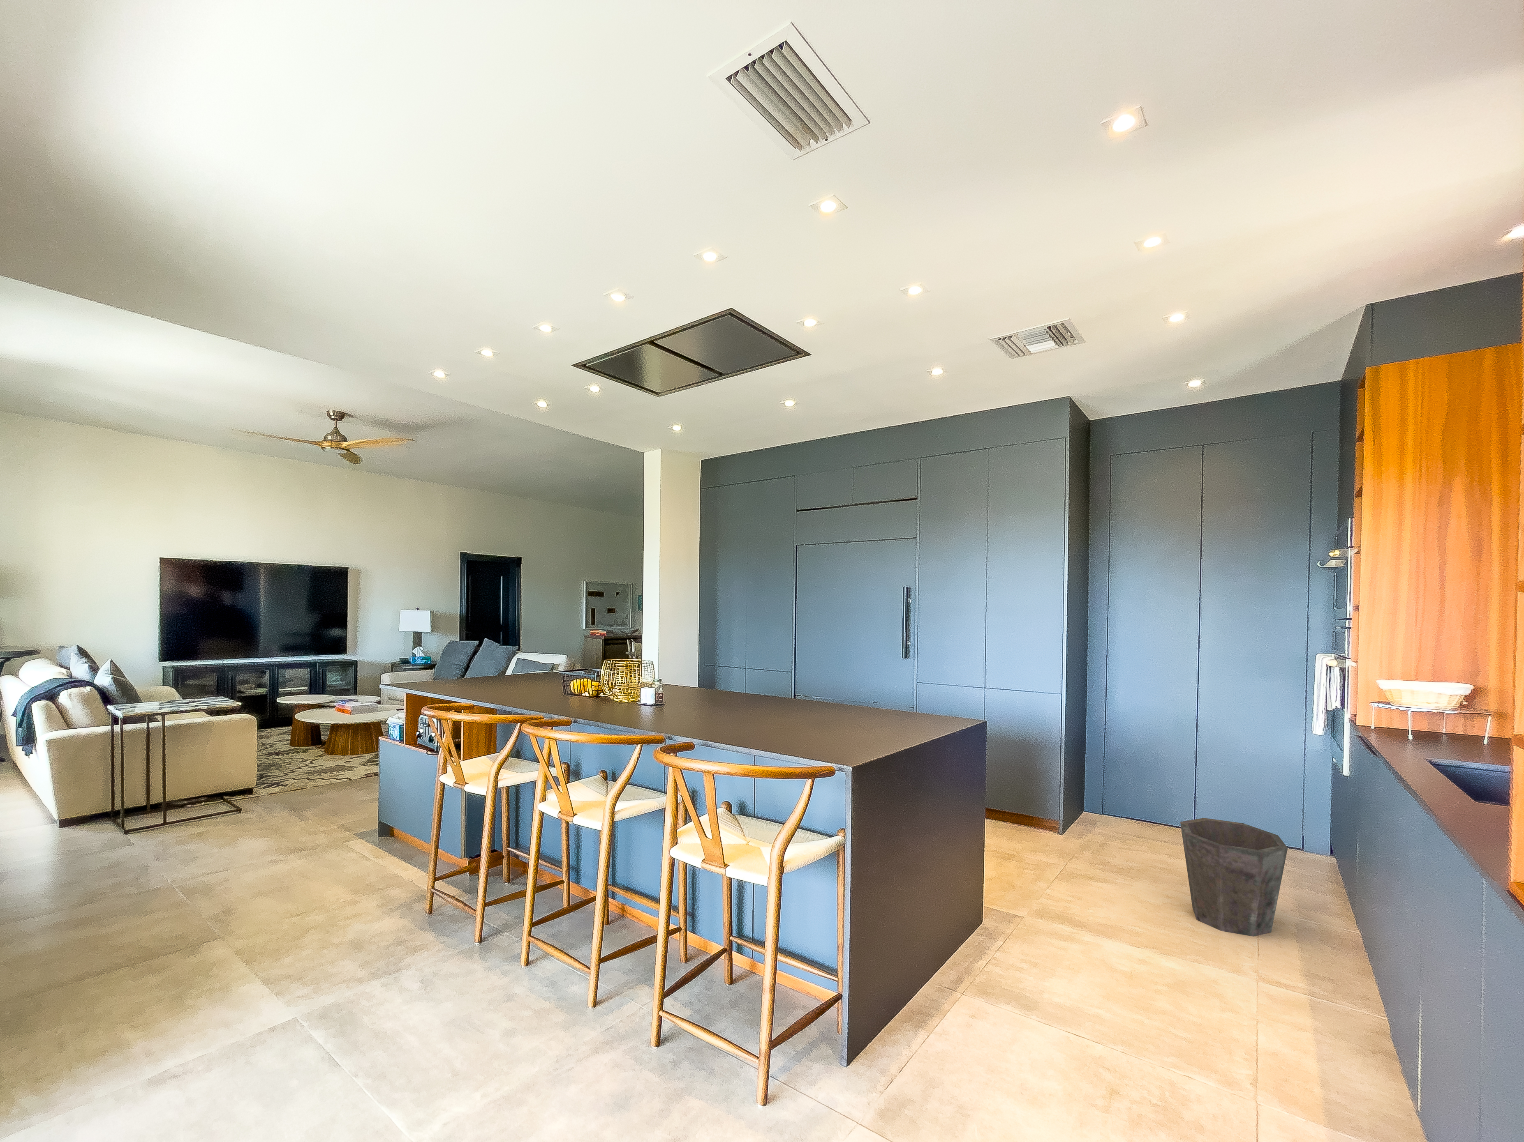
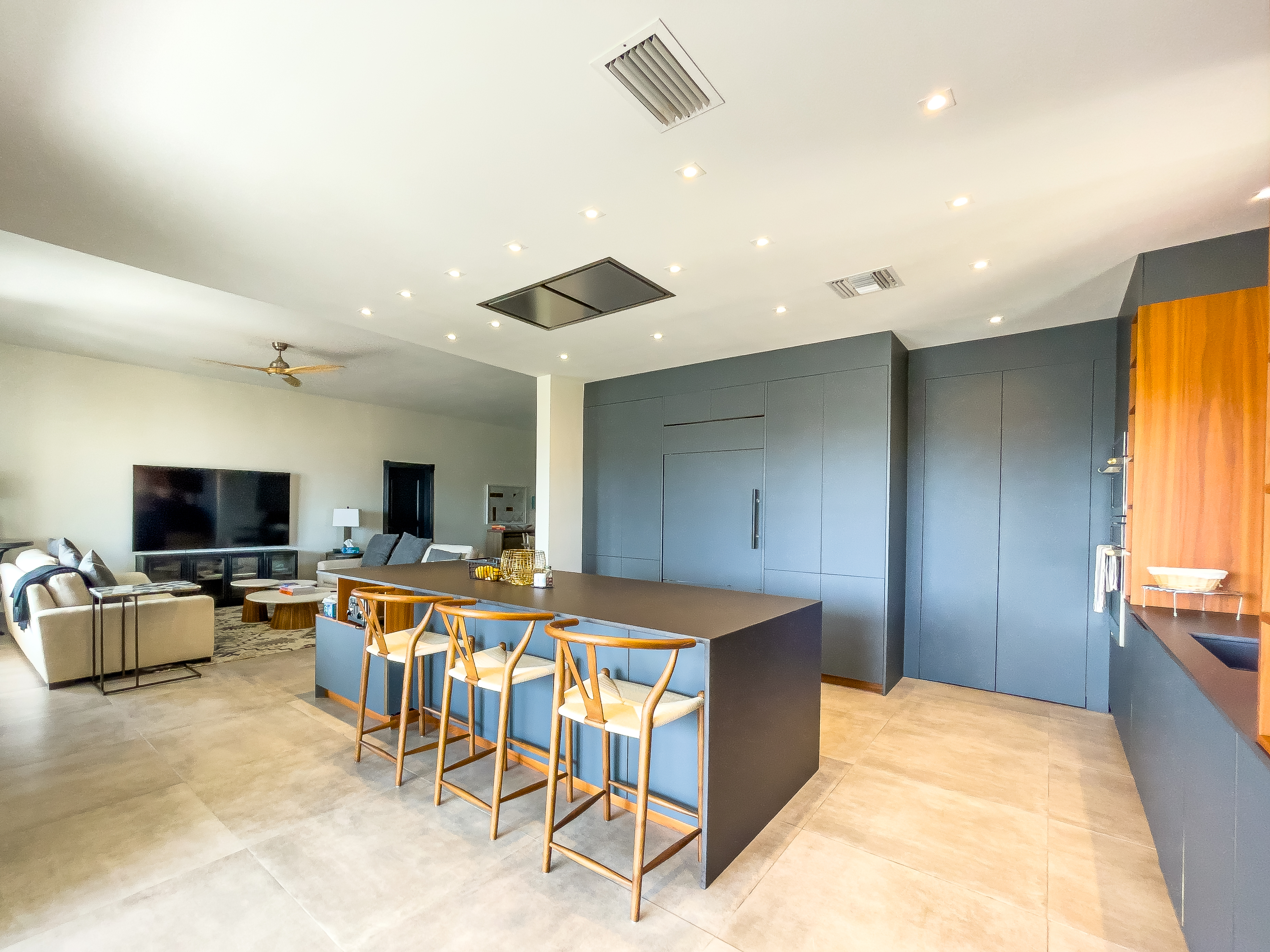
- waste bin [1180,817,1288,937]
